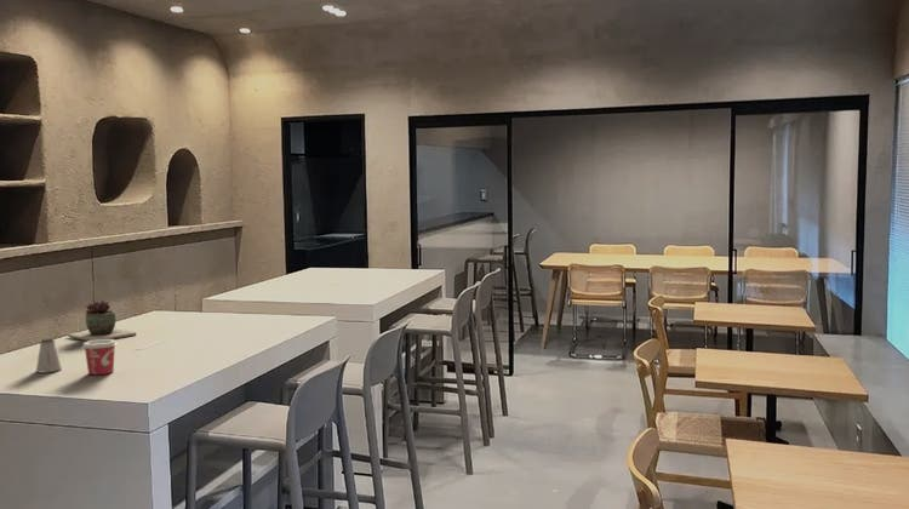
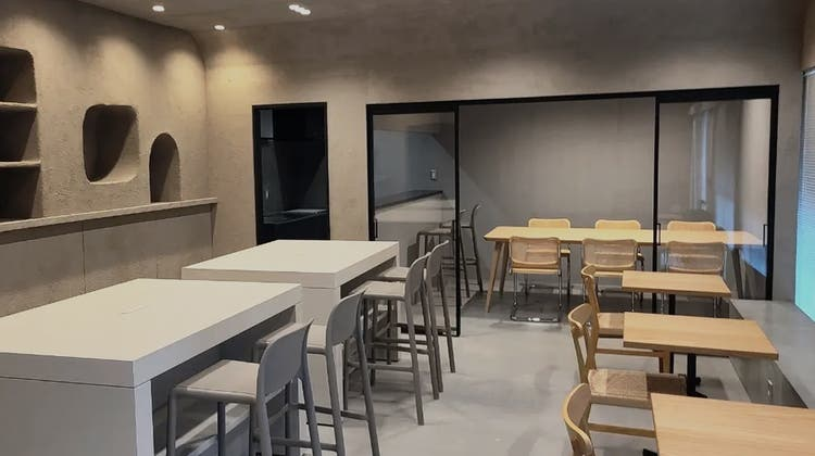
- cup [81,339,119,376]
- saltshaker [35,337,63,374]
- succulent plant [67,299,137,342]
